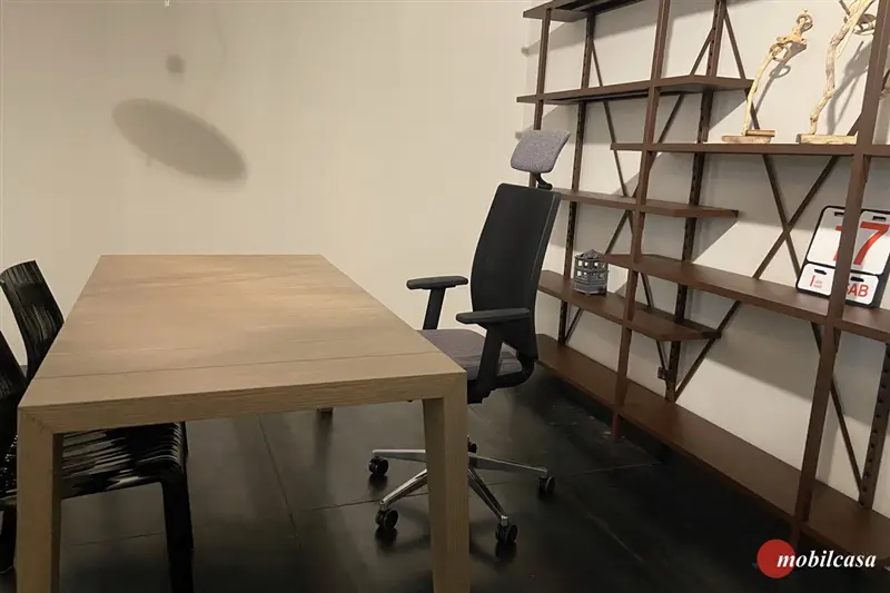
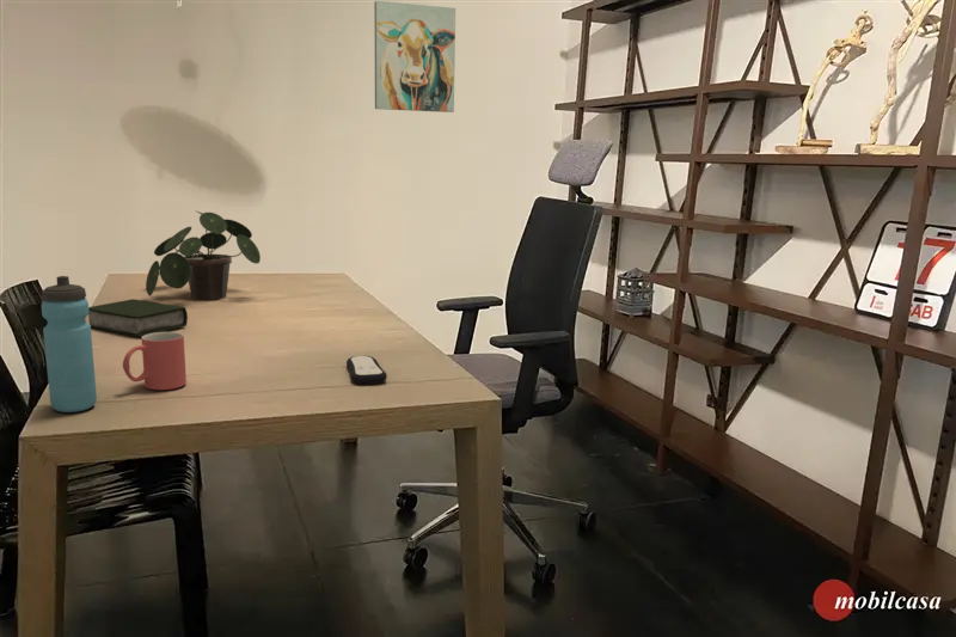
+ potted plant [145,209,262,301]
+ wall art [373,0,456,114]
+ remote control [345,355,388,385]
+ water bottle [41,275,98,414]
+ book [87,298,189,338]
+ mug [122,331,188,391]
